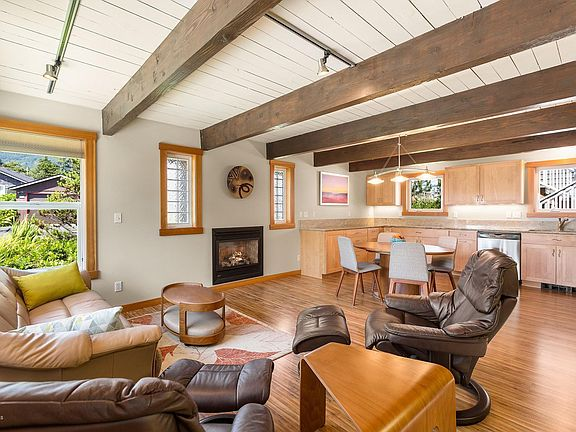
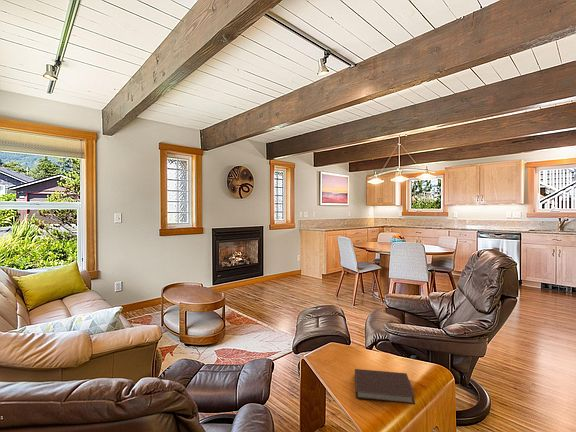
+ notebook [354,368,416,405]
